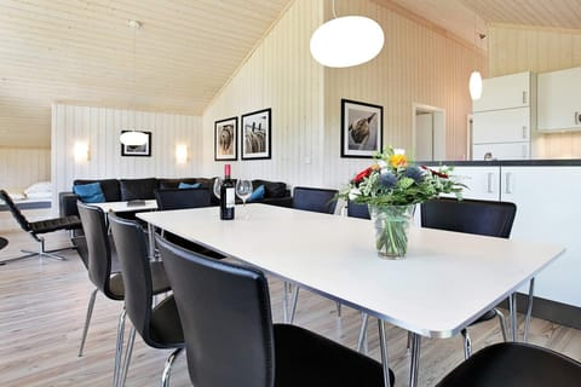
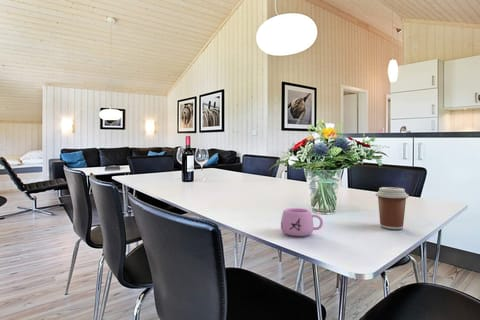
+ coffee cup [375,186,409,230]
+ mug [280,207,324,237]
